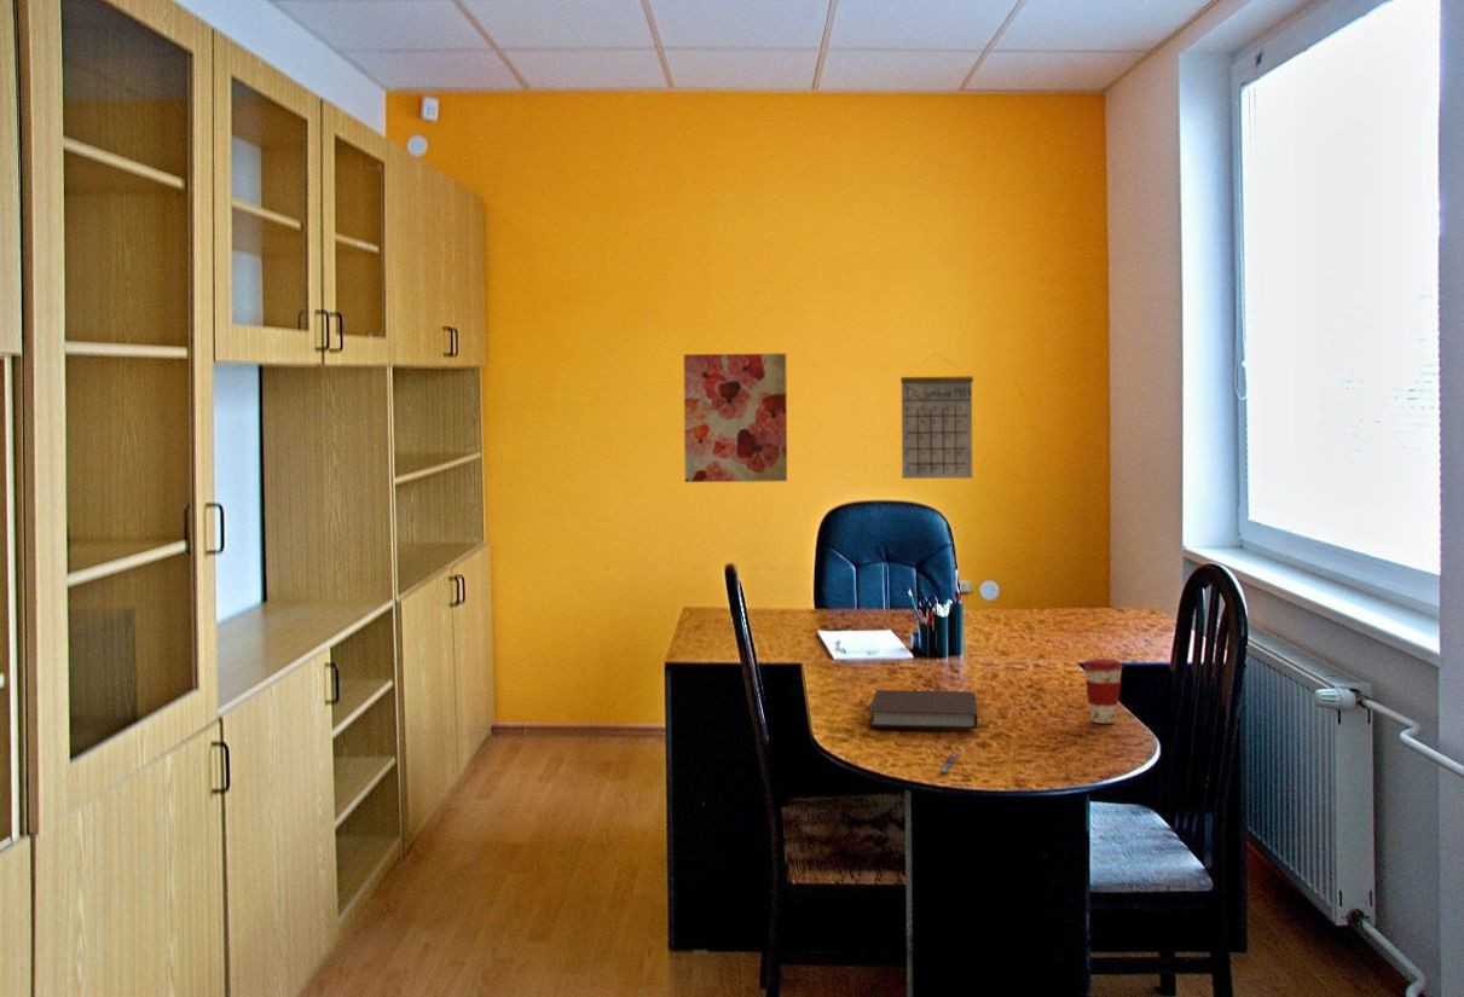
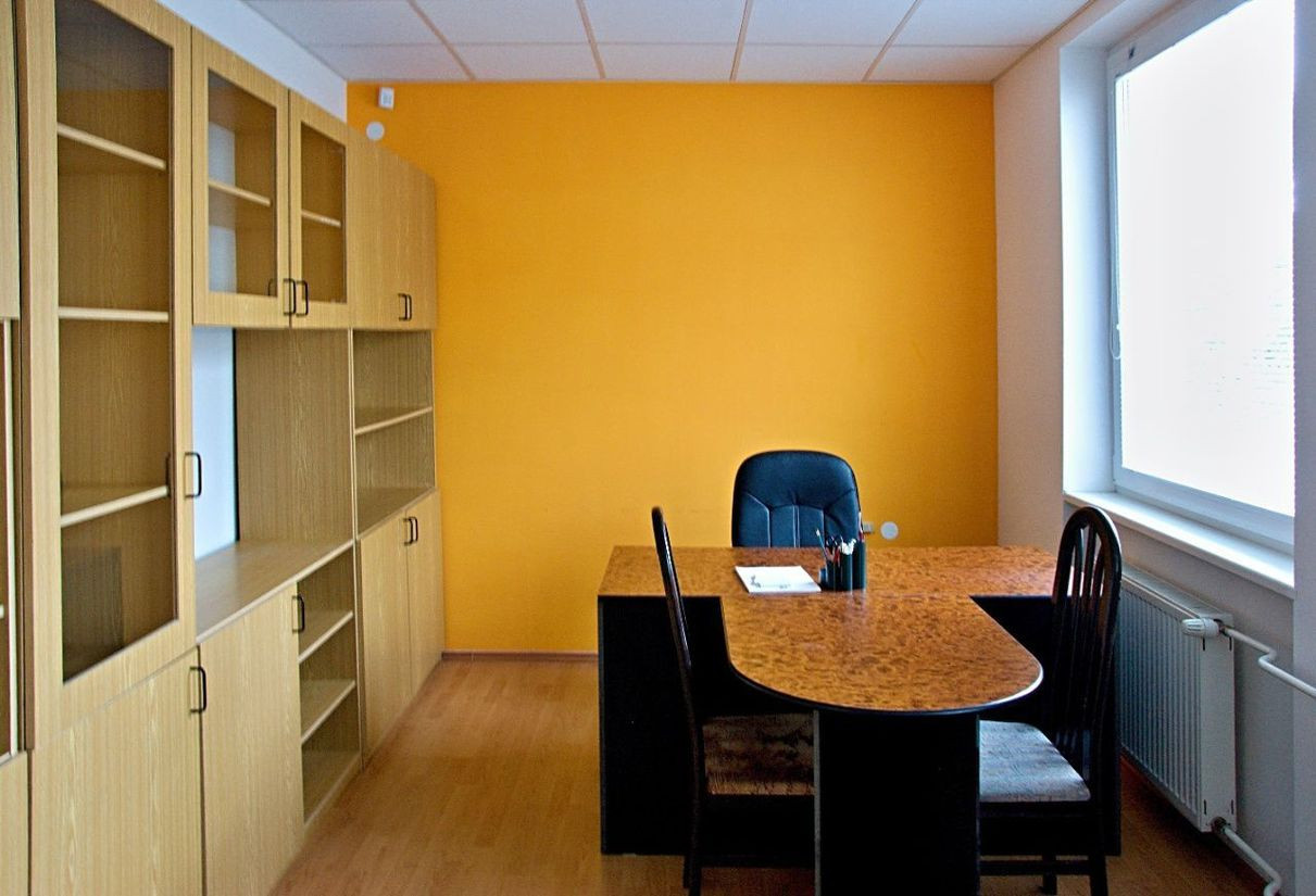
- pen [939,749,961,773]
- wall art [683,353,788,483]
- notebook [868,689,978,730]
- coffee cup [1082,657,1124,725]
- calendar [899,353,974,480]
